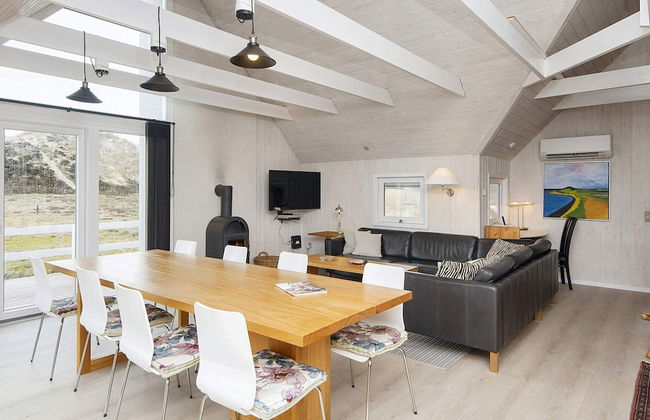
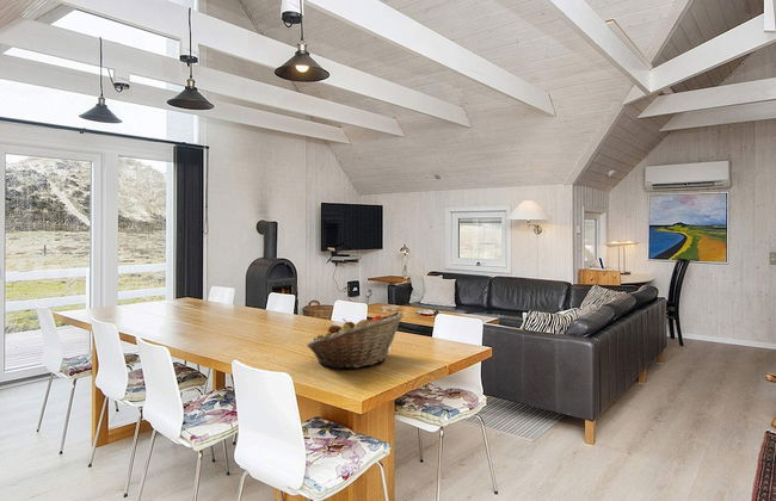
+ fruit basket [306,310,405,370]
